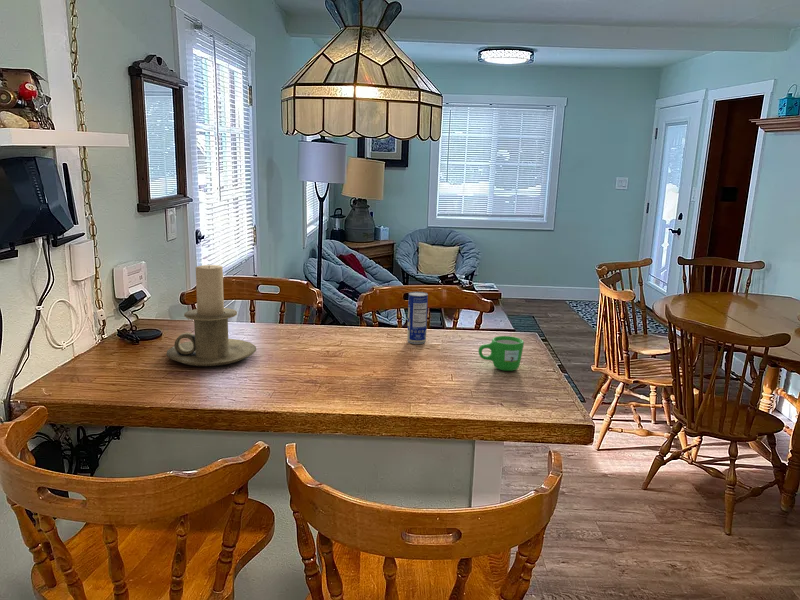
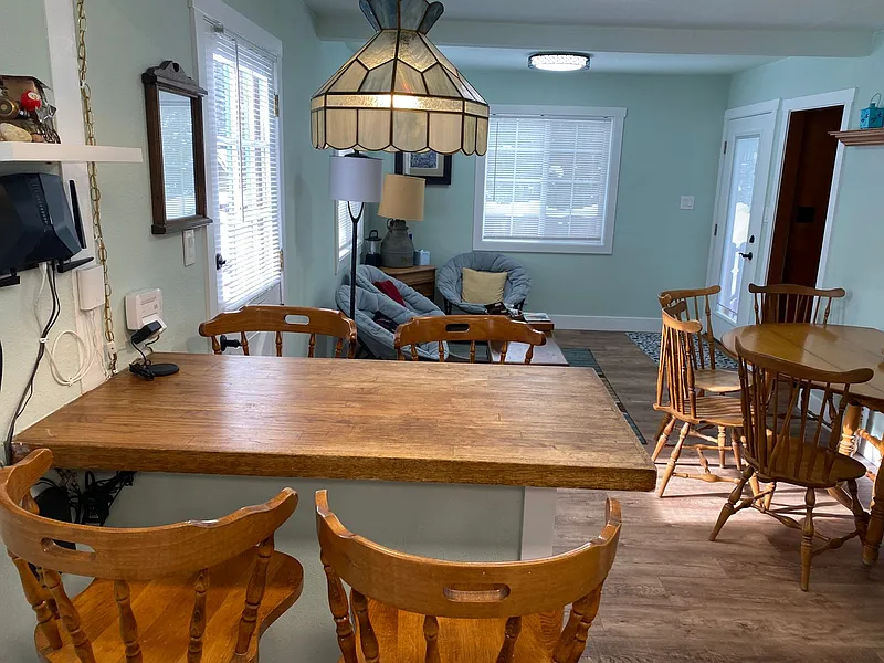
- mug [478,335,525,372]
- beverage can [406,291,429,345]
- candle holder [165,264,257,367]
